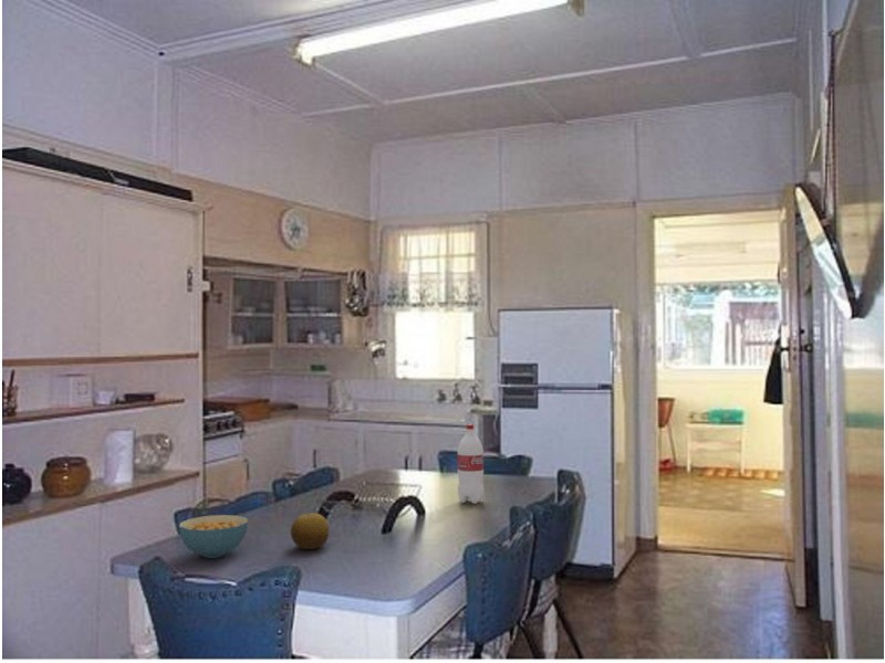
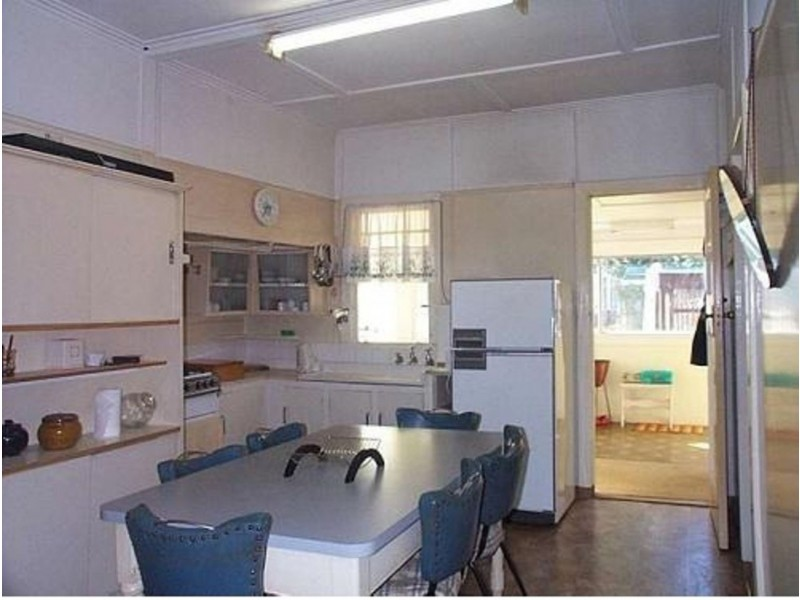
- bottle [456,423,485,505]
- cereal bowl [178,514,249,559]
- fruit [290,512,331,550]
